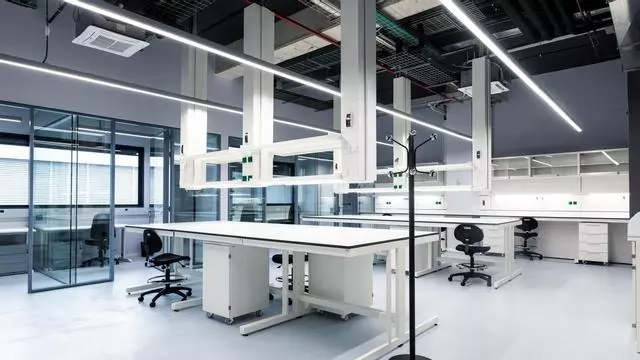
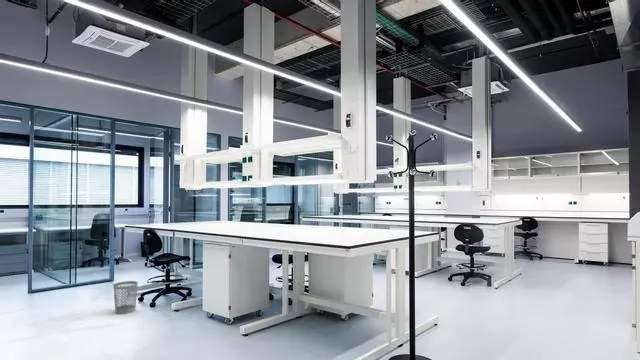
+ wastebasket [112,280,139,315]
